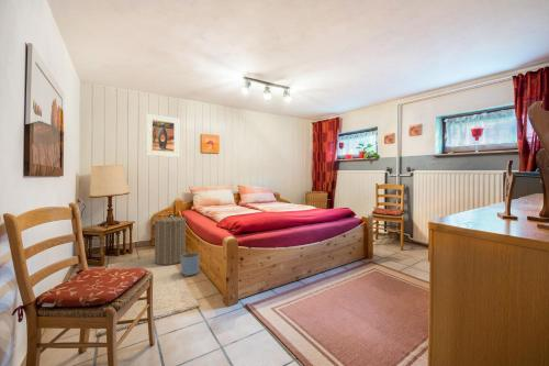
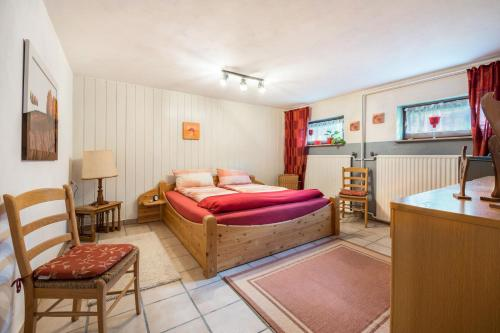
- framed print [145,113,180,158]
- planter [180,252,201,277]
- laundry hamper [154,211,187,266]
